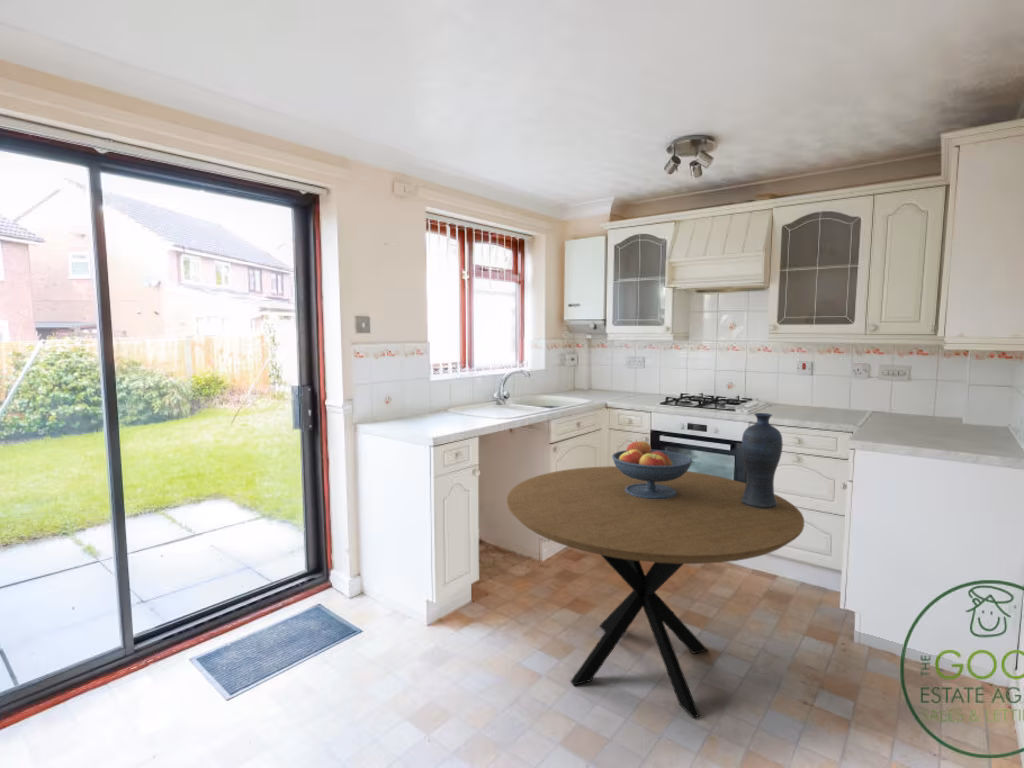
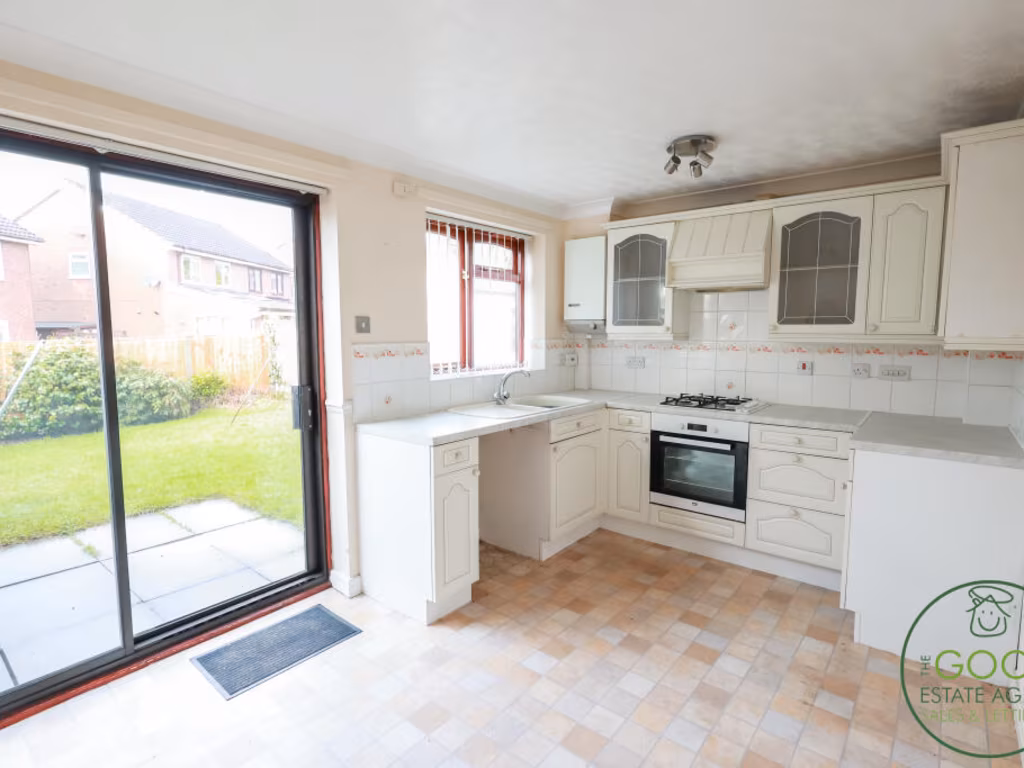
- fruit bowl [611,439,693,499]
- dining table [506,465,805,719]
- vase [741,412,784,509]
